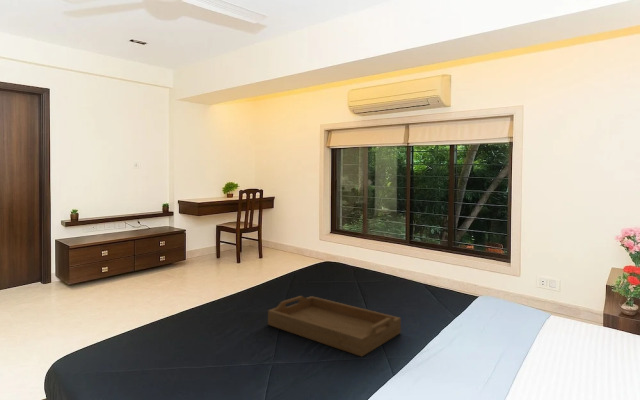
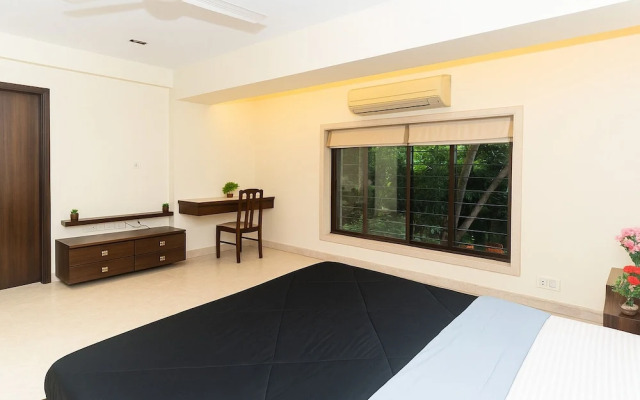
- serving tray [267,295,402,358]
